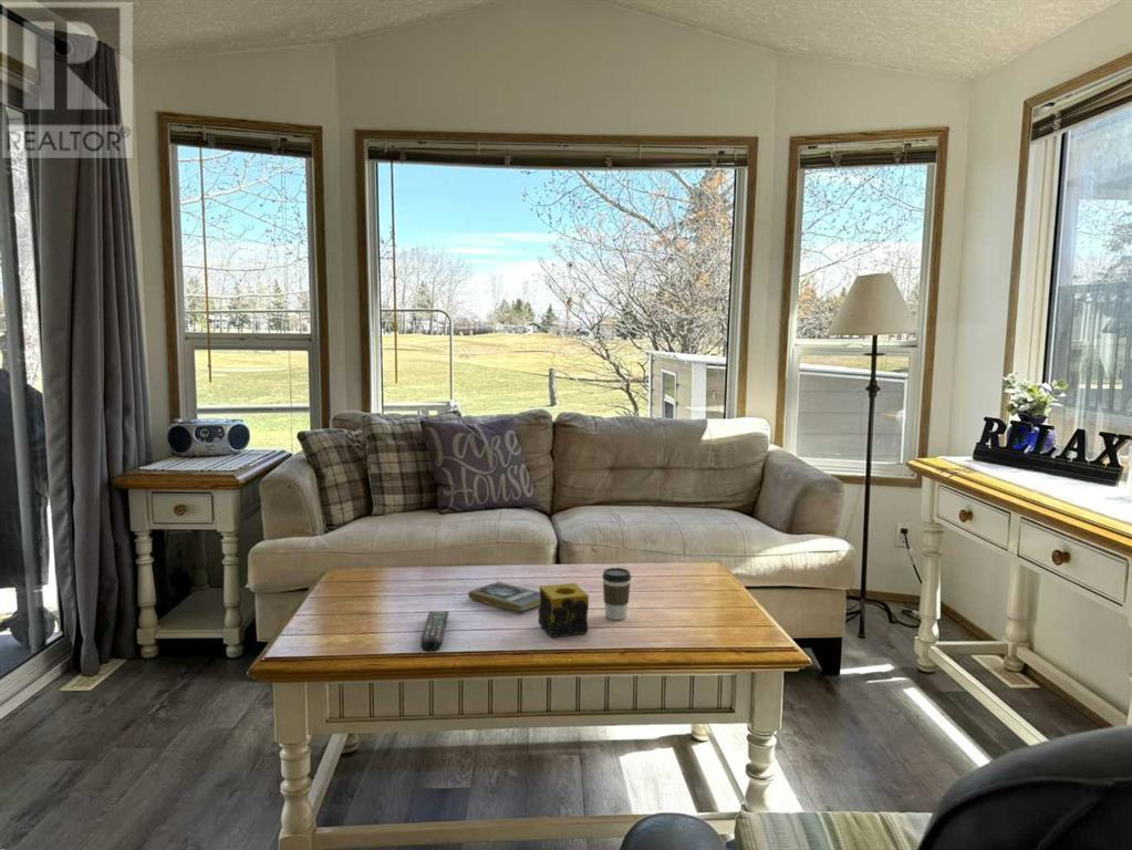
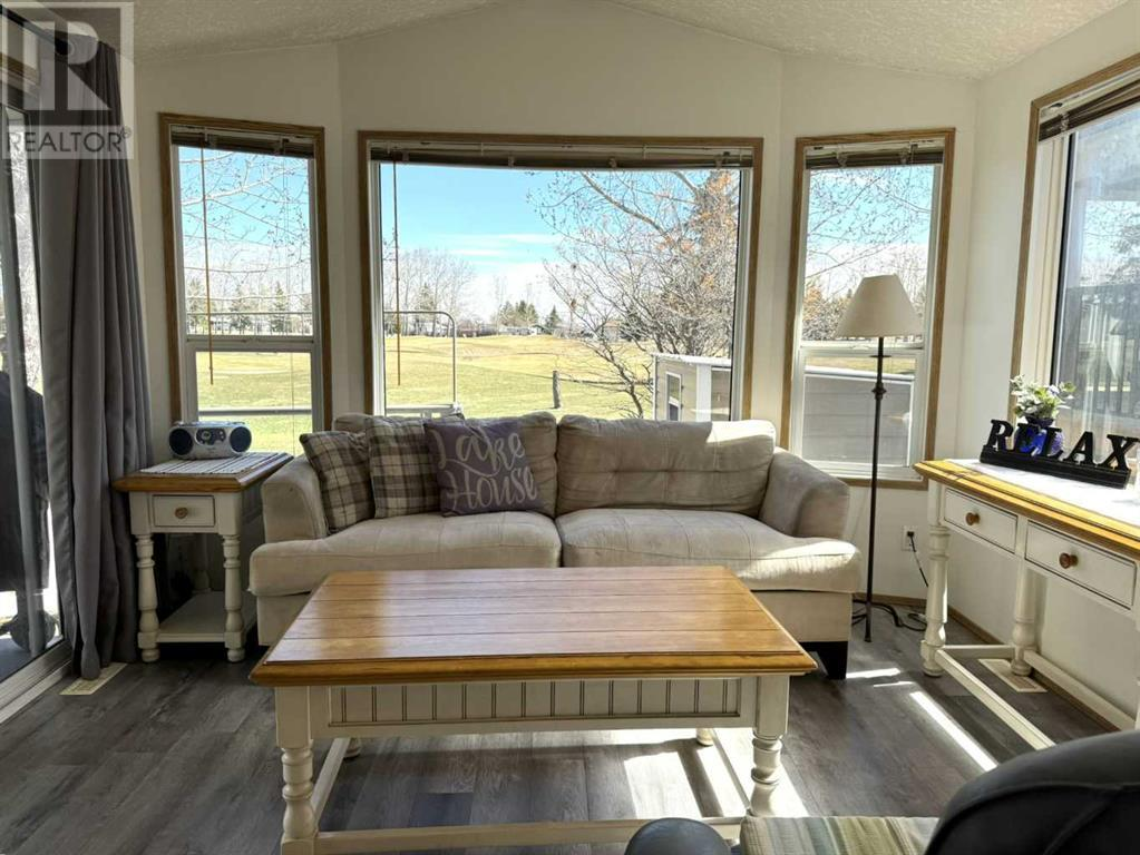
- book [467,581,540,612]
- coffee cup [601,567,632,621]
- candle [537,582,590,639]
- remote control [419,610,450,652]
